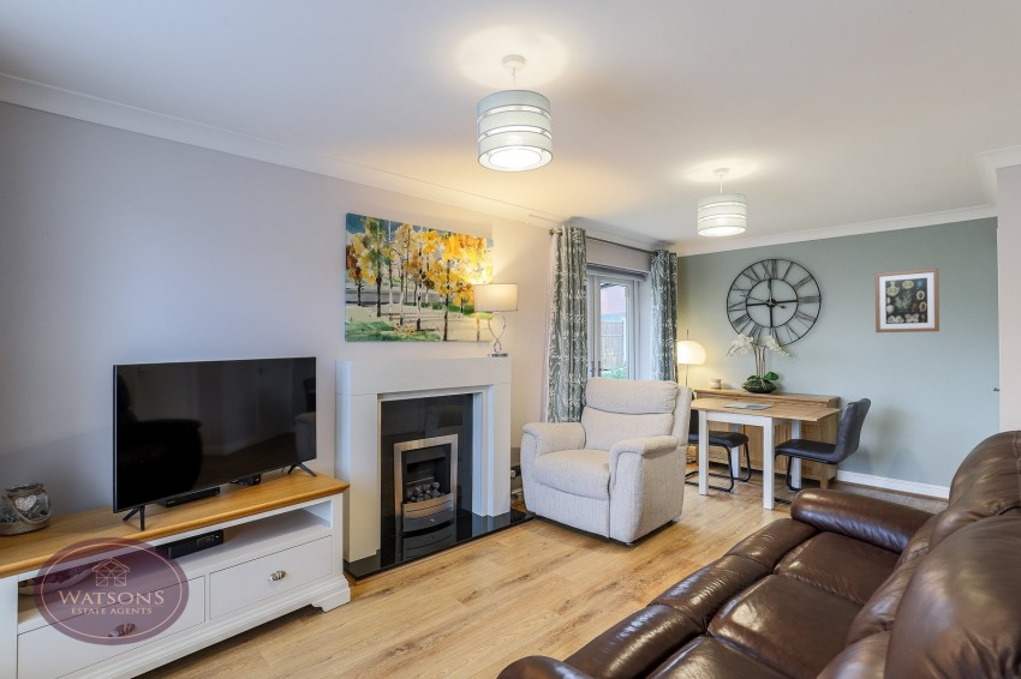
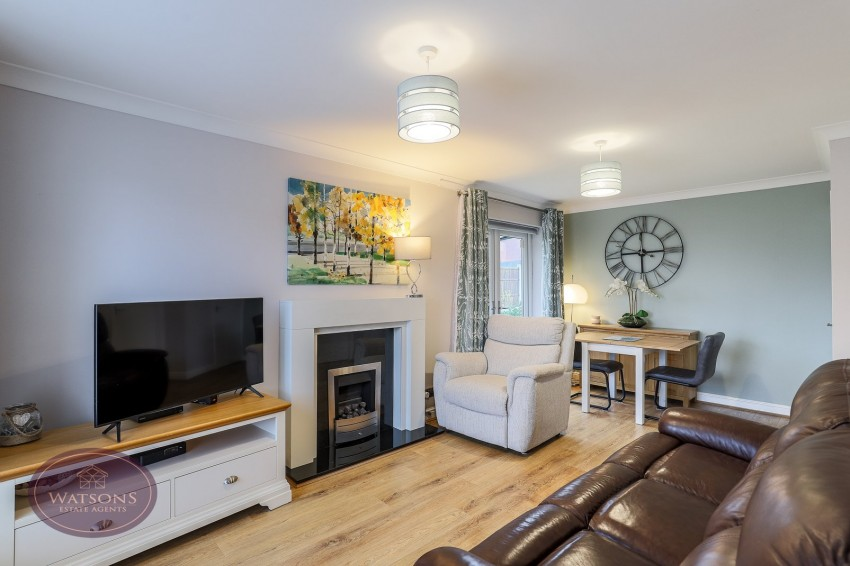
- wall art [874,266,941,334]
